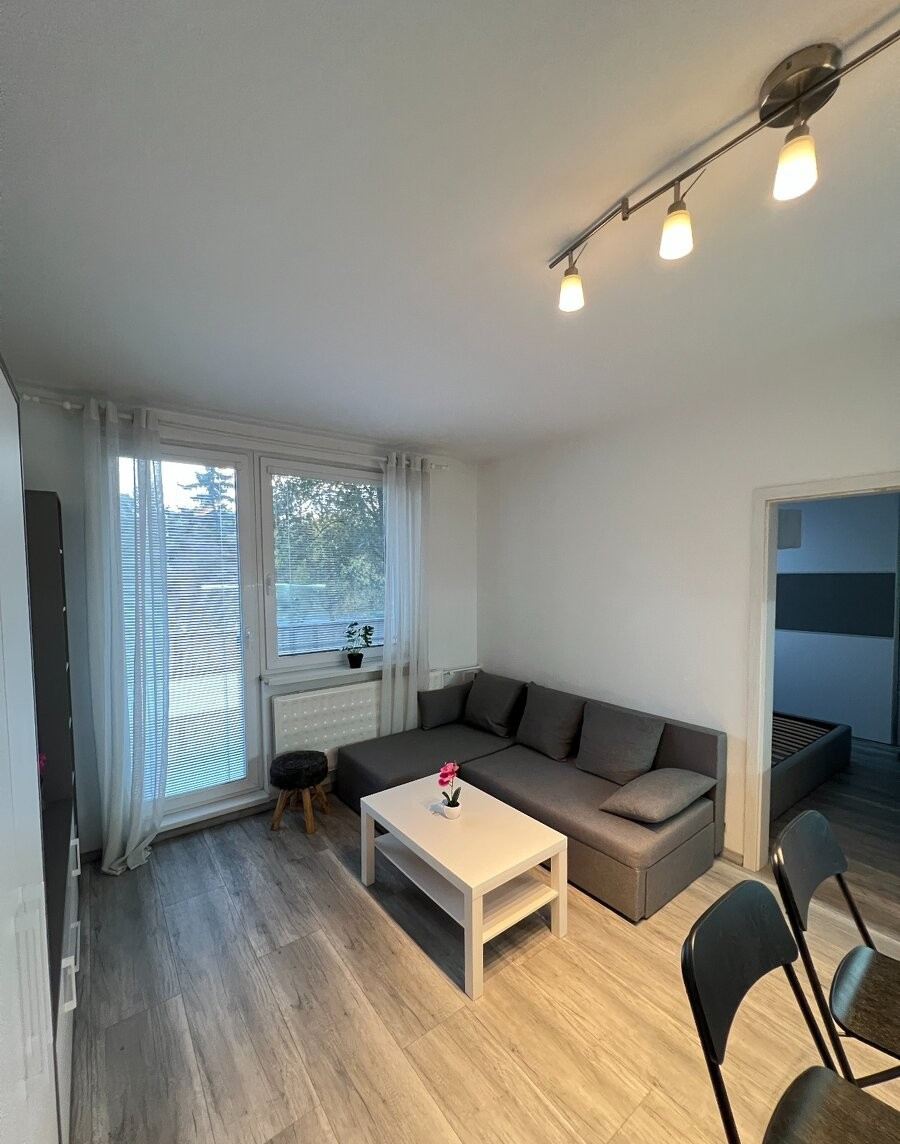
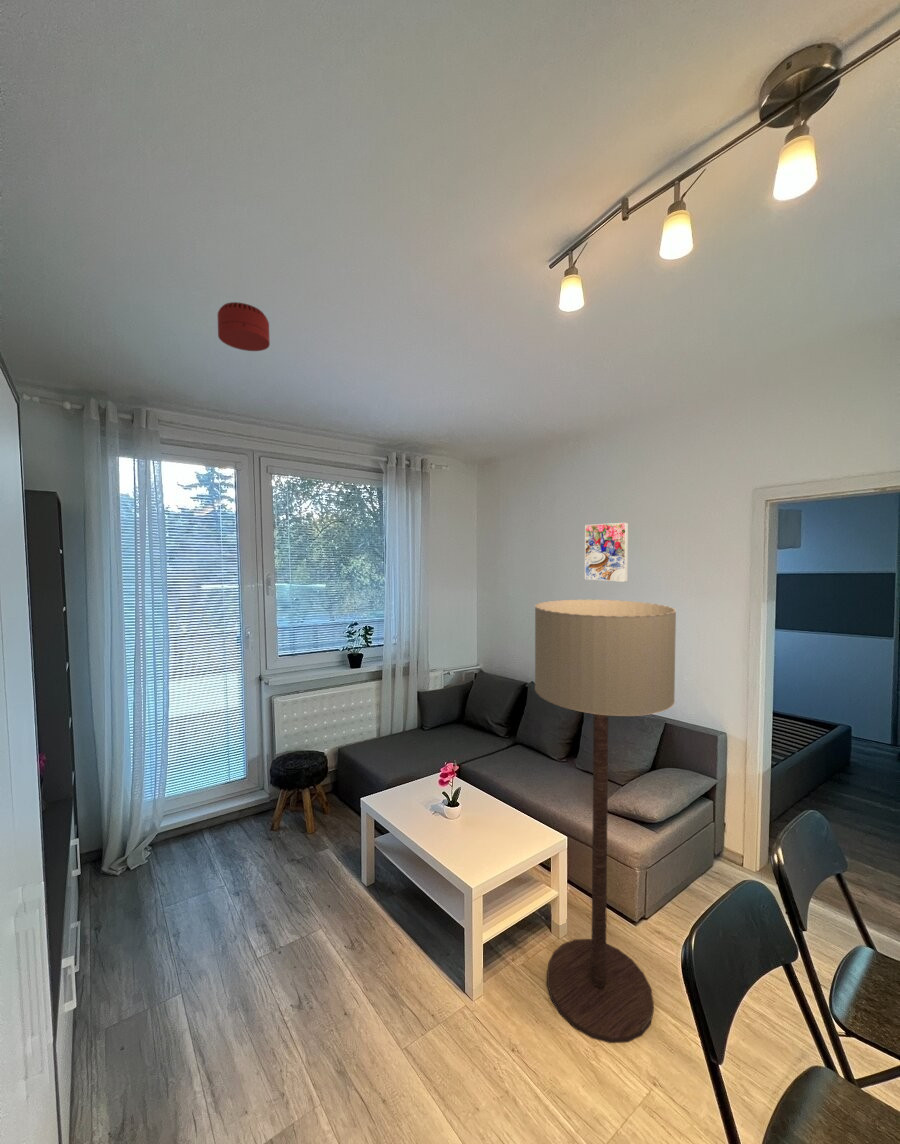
+ floor lamp [534,599,677,1044]
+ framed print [584,522,629,583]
+ smoke detector [217,301,271,352]
